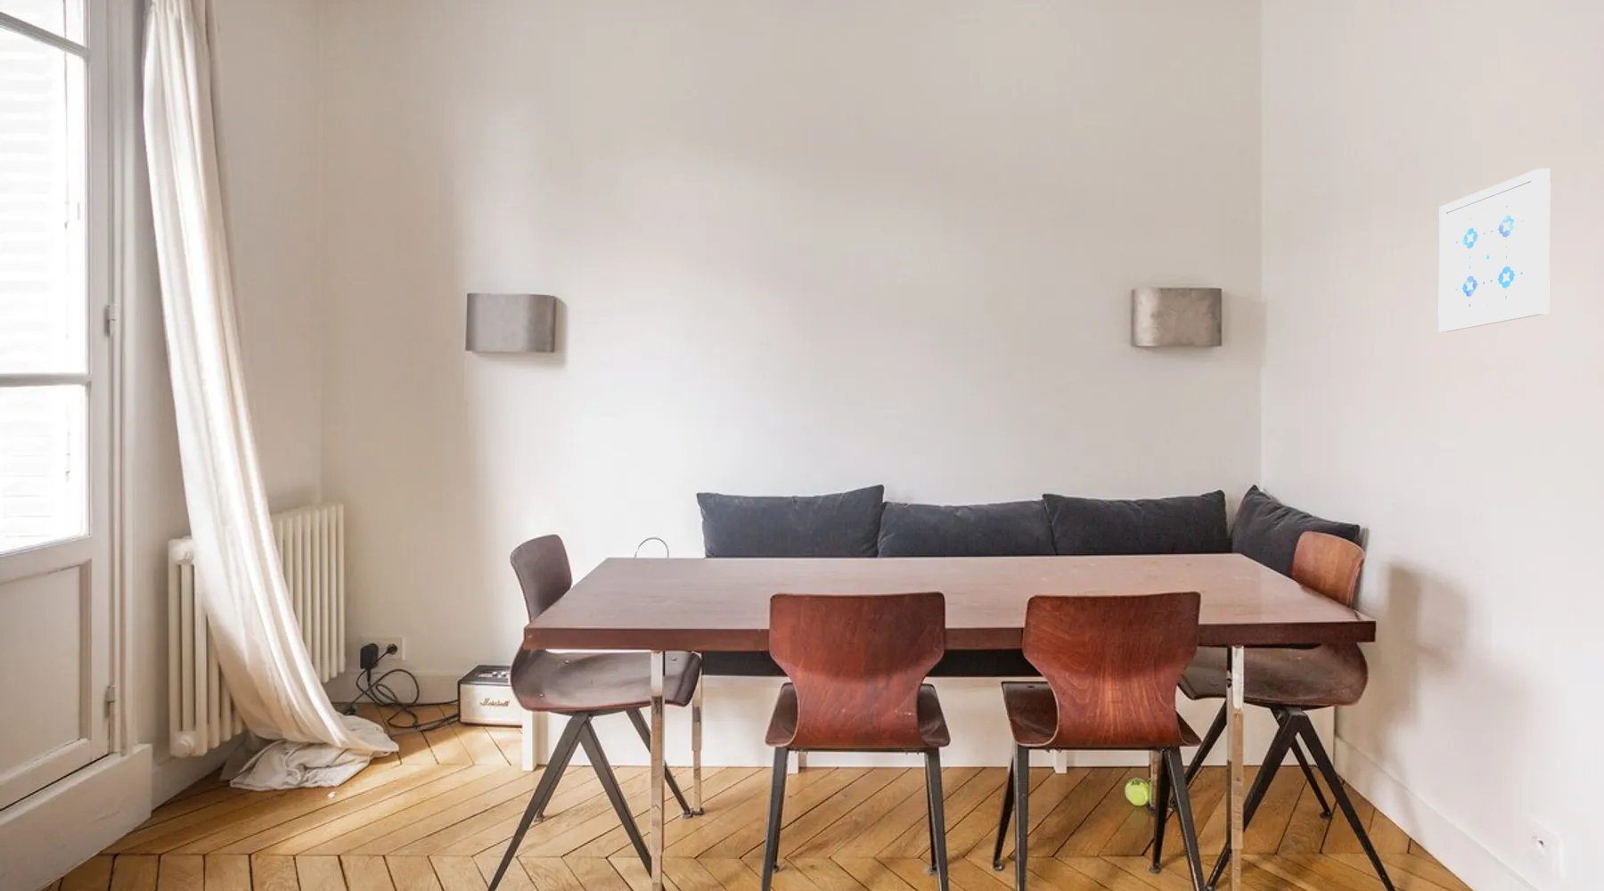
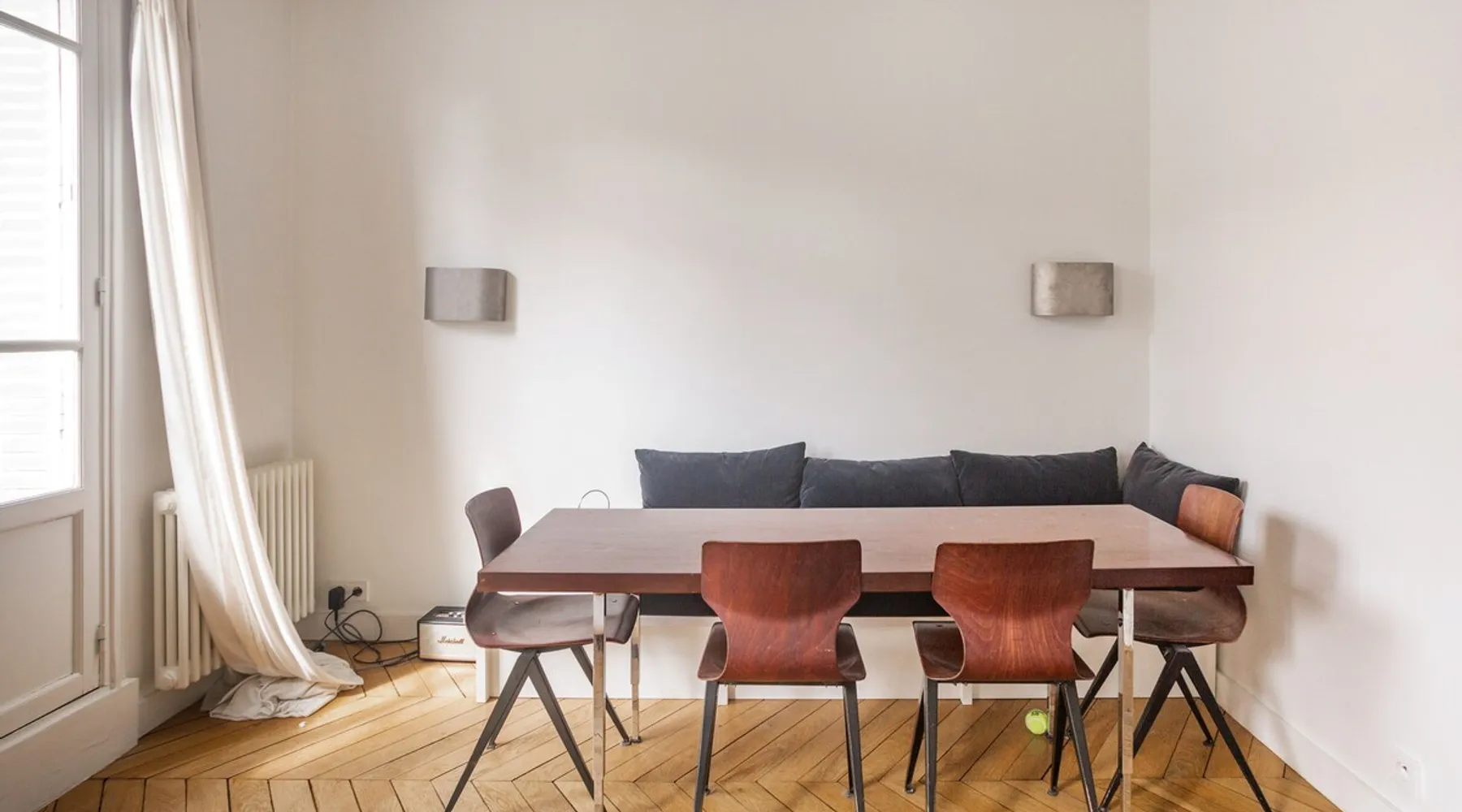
- wall art [1437,168,1551,332]
